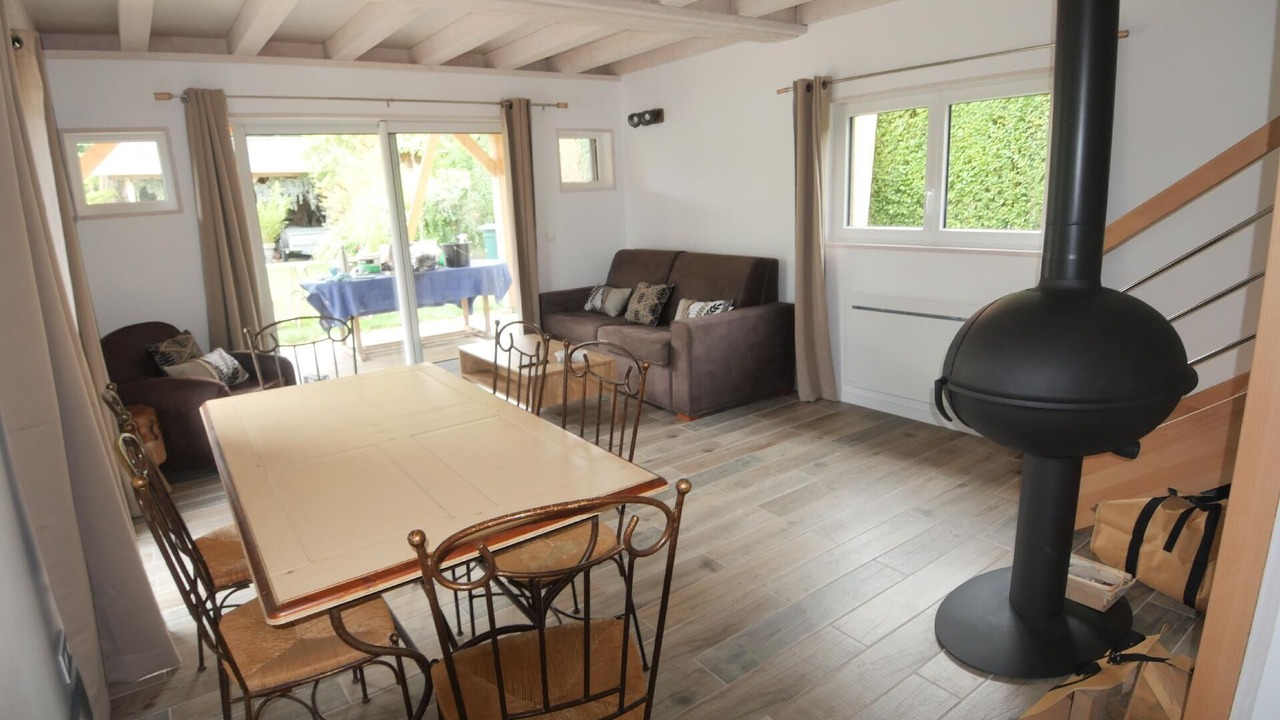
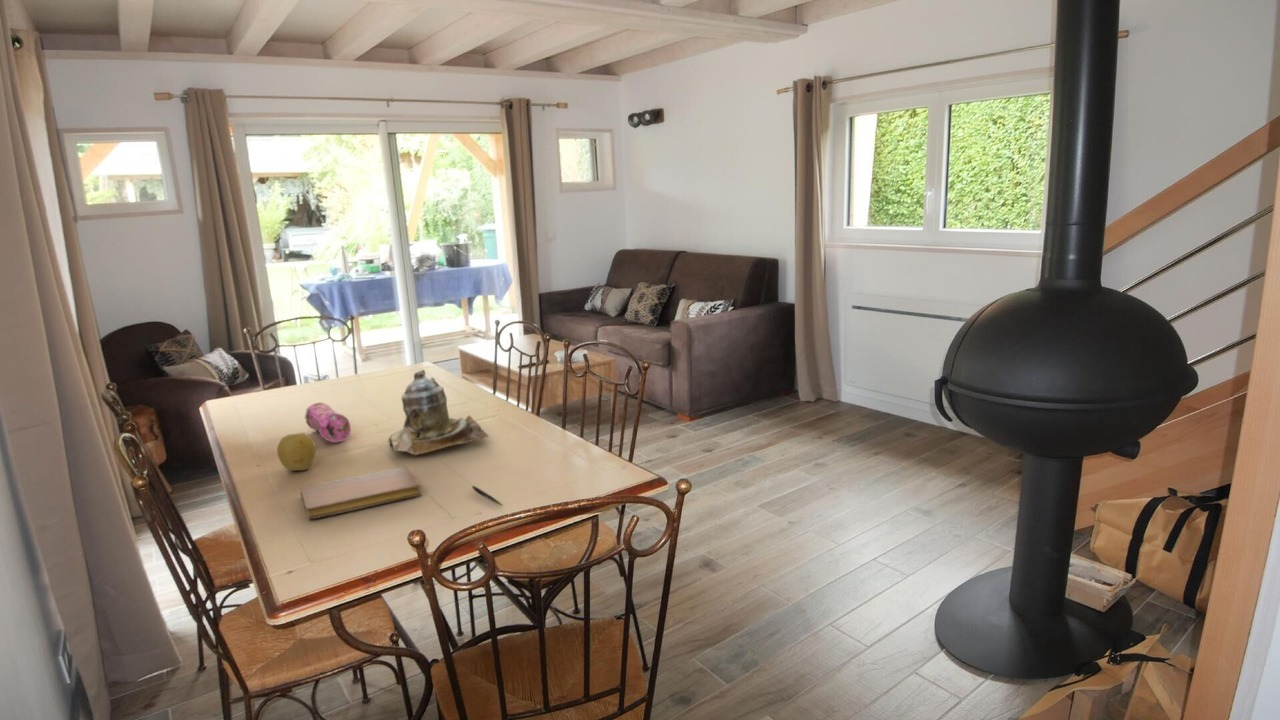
+ teapot [387,369,490,456]
+ fruit [276,432,317,471]
+ pencil case [304,402,352,443]
+ notebook [299,466,423,520]
+ pen [471,485,504,507]
